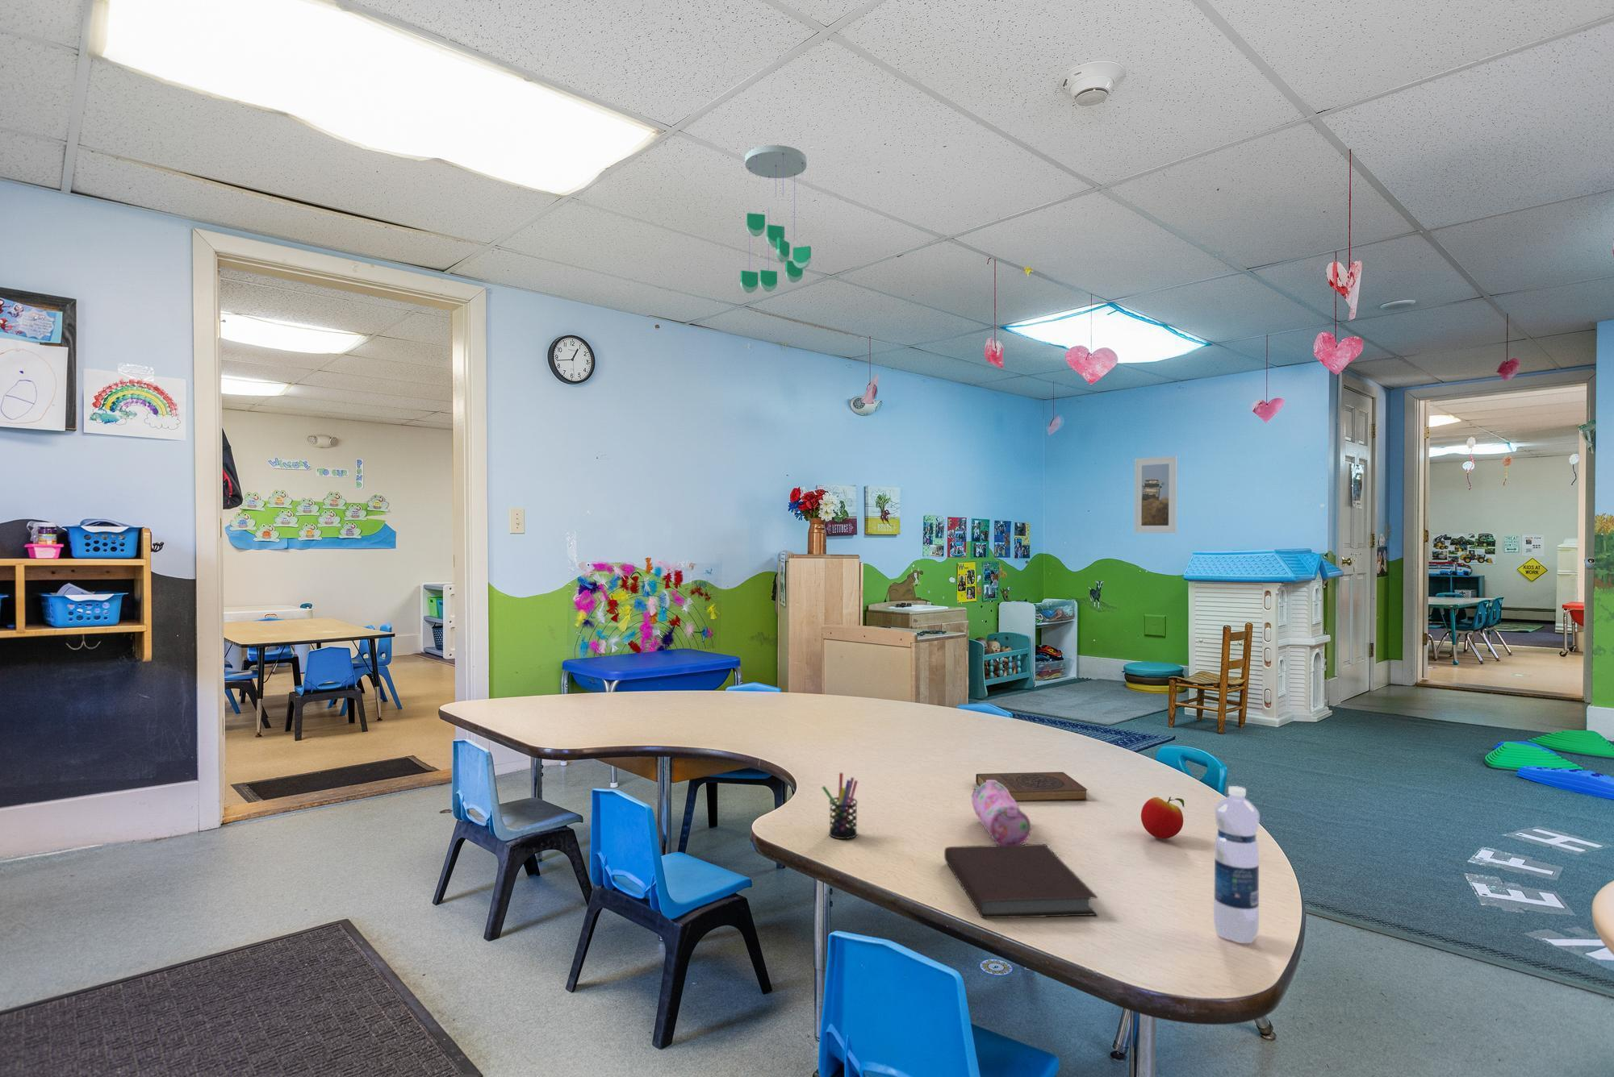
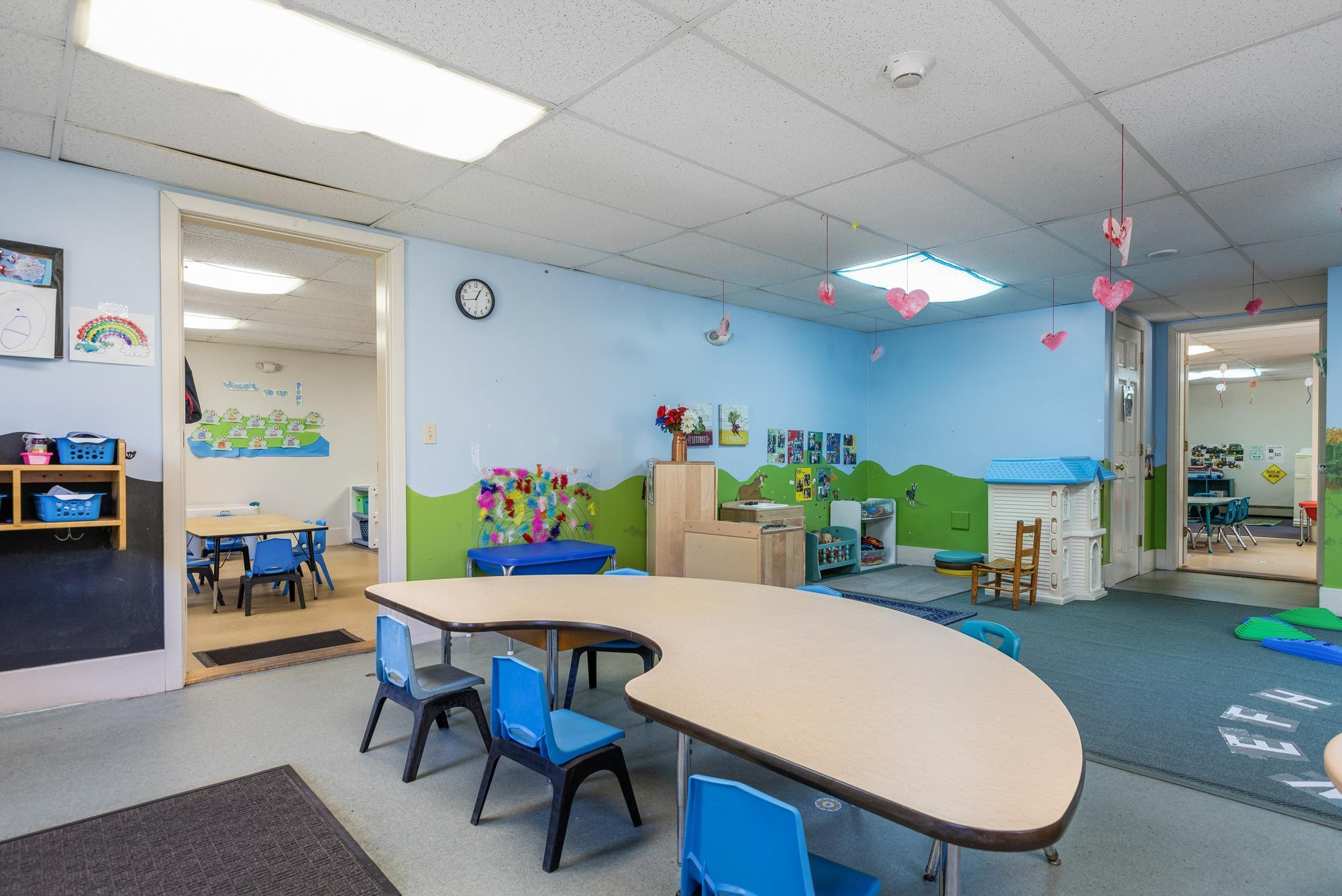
- pen holder [821,772,859,840]
- apple [1140,797,1185,840]
- notebook [943,844,1099,920]
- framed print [1134,456,1177,534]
- book [975,772,1088,802]
- pencil case [971,780,1032,845]
- water bottle [1214,785,1260,944]
- ceiling mobile [740,144,812,294]
